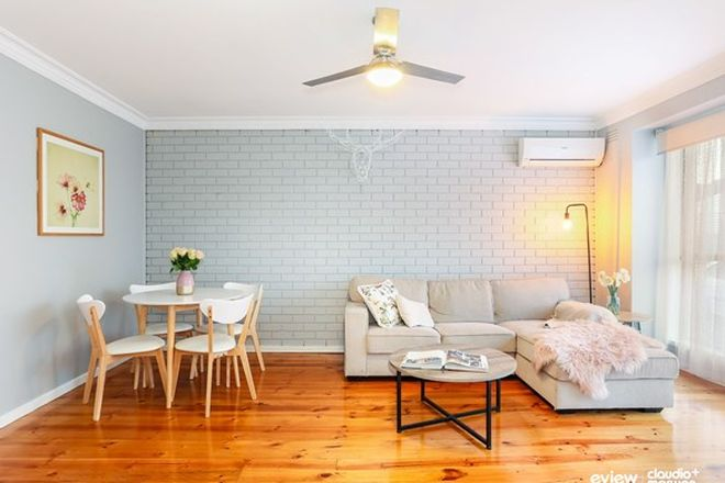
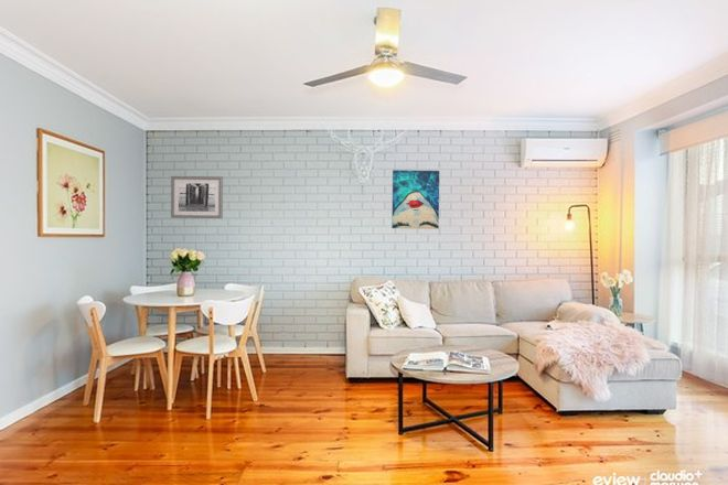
+ wall art [170,175,224,219]
+ wall art [390,169,440,230]
